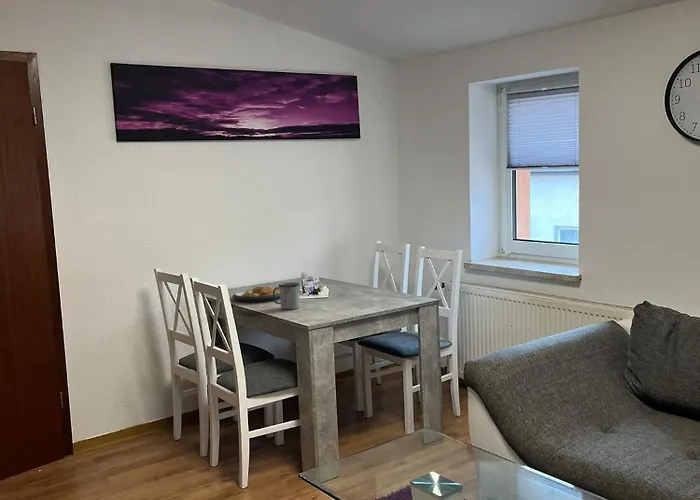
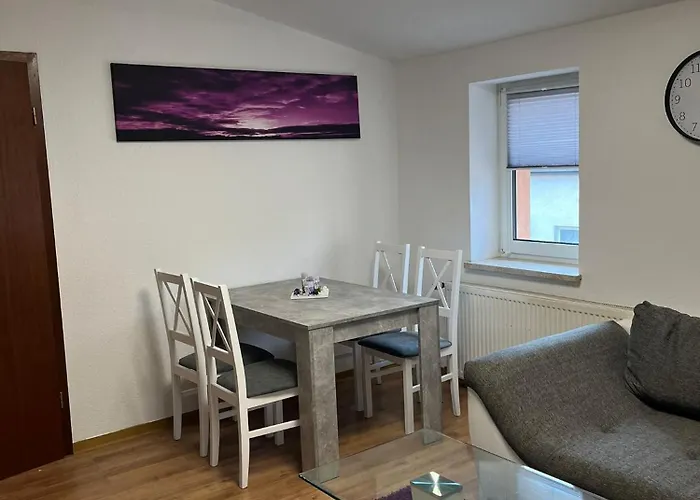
- mug [273,281,301,310]
- plate [231,285,280,303]
